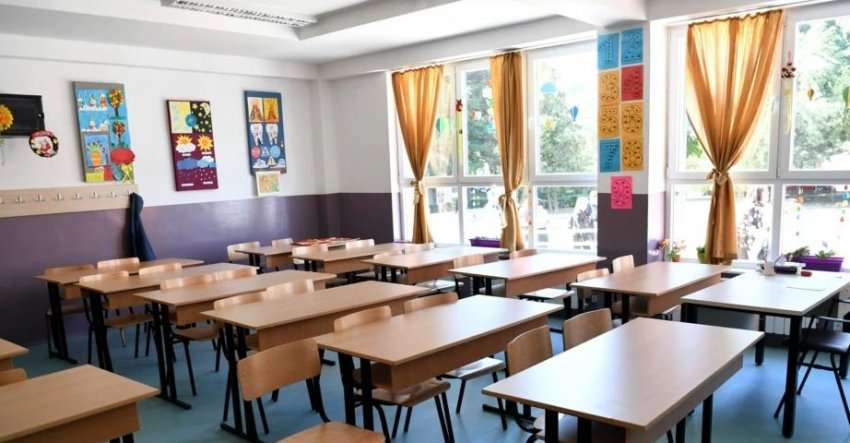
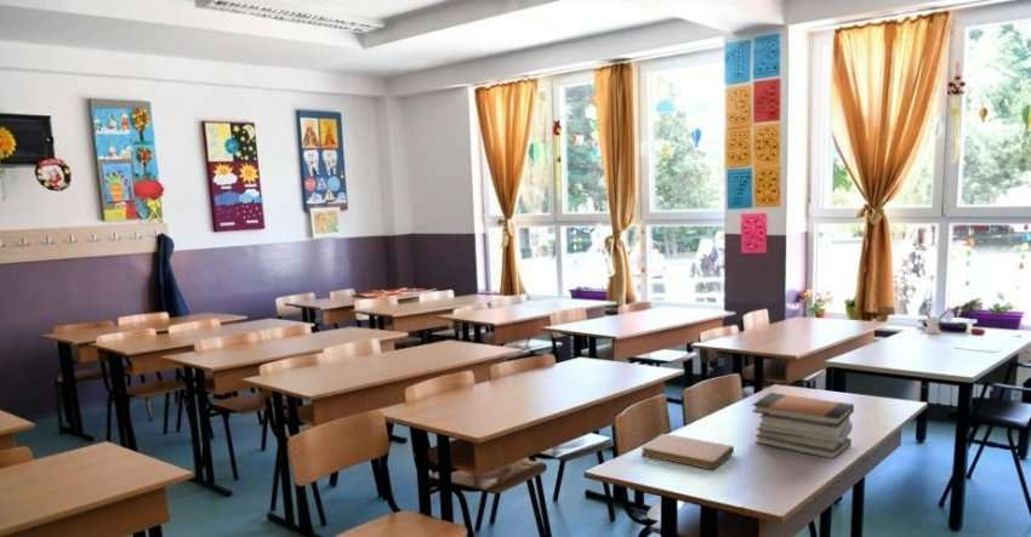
+ book stack [751,392,855,461]
+ notebook [640,433,735,472]
